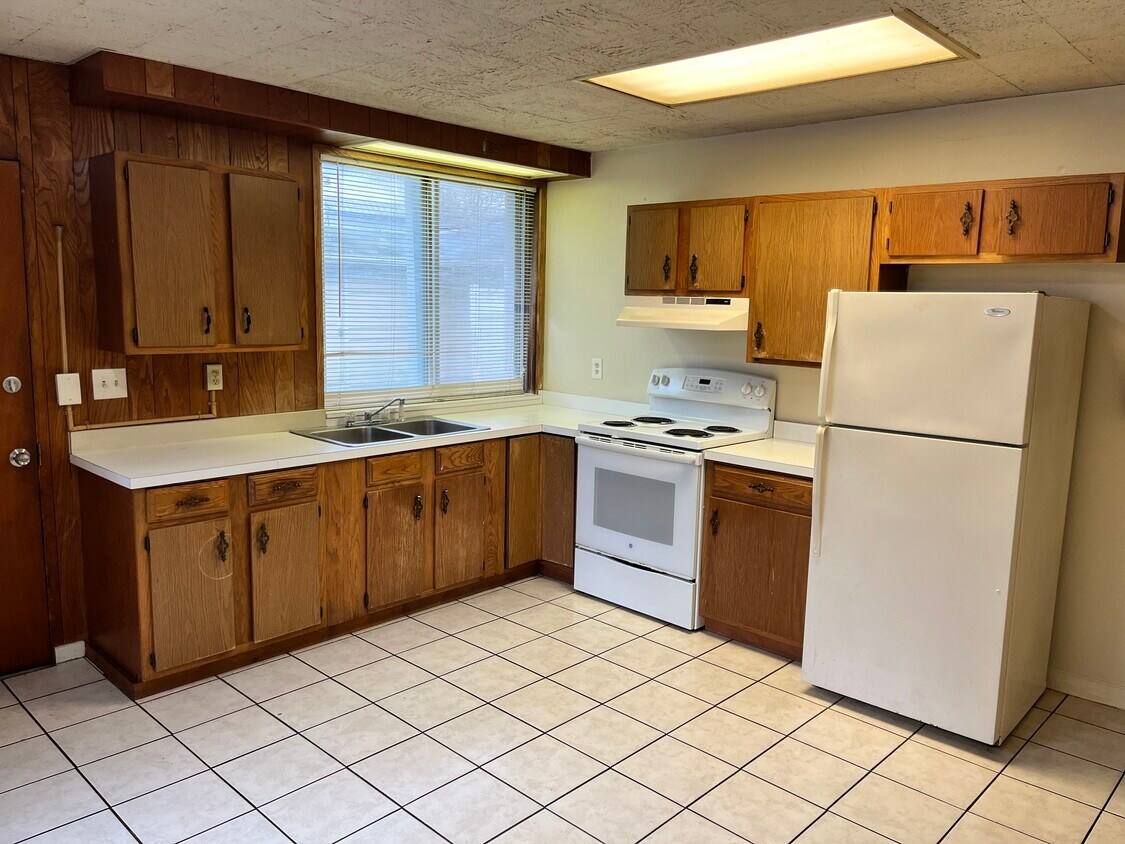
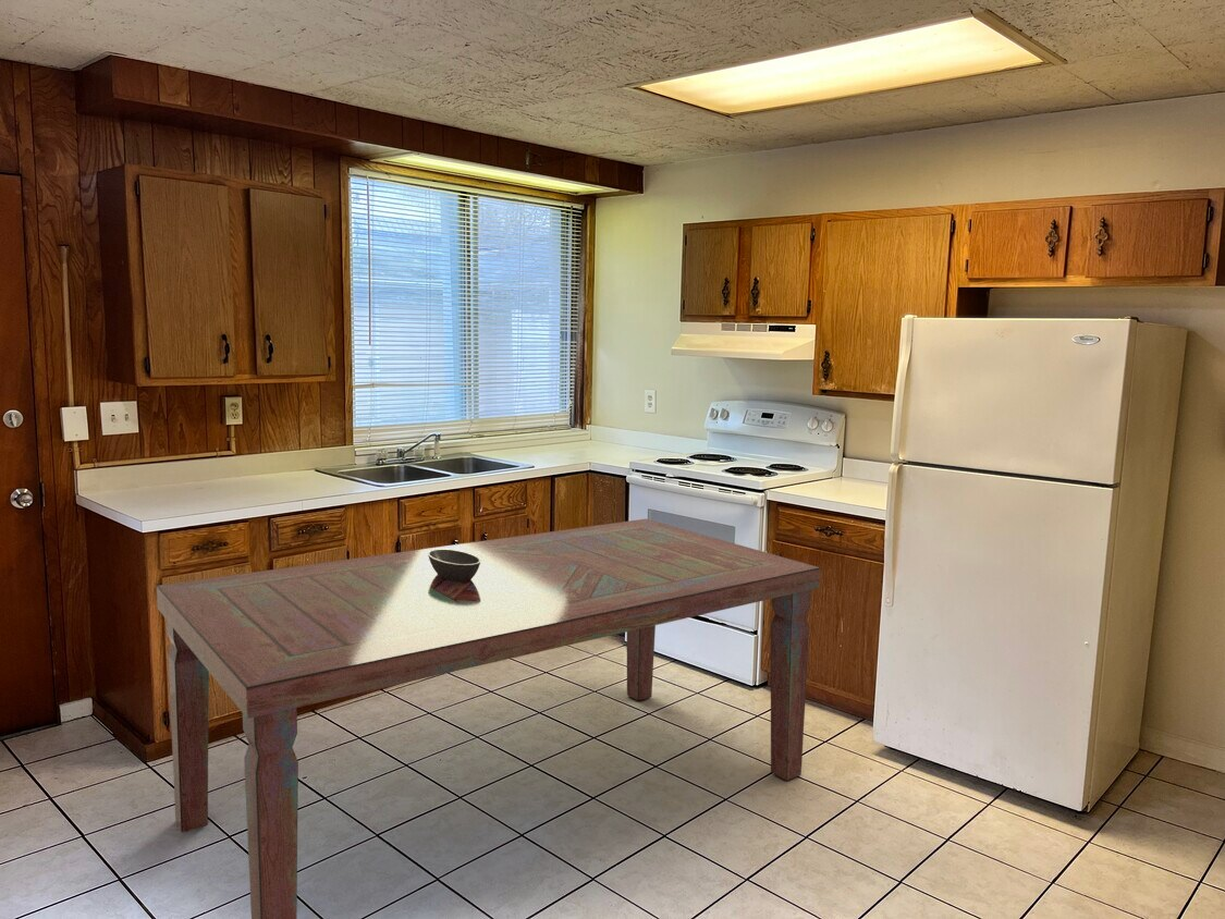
+ bowl [428,549,481,583]
+ dining table [156,518,821,919]
